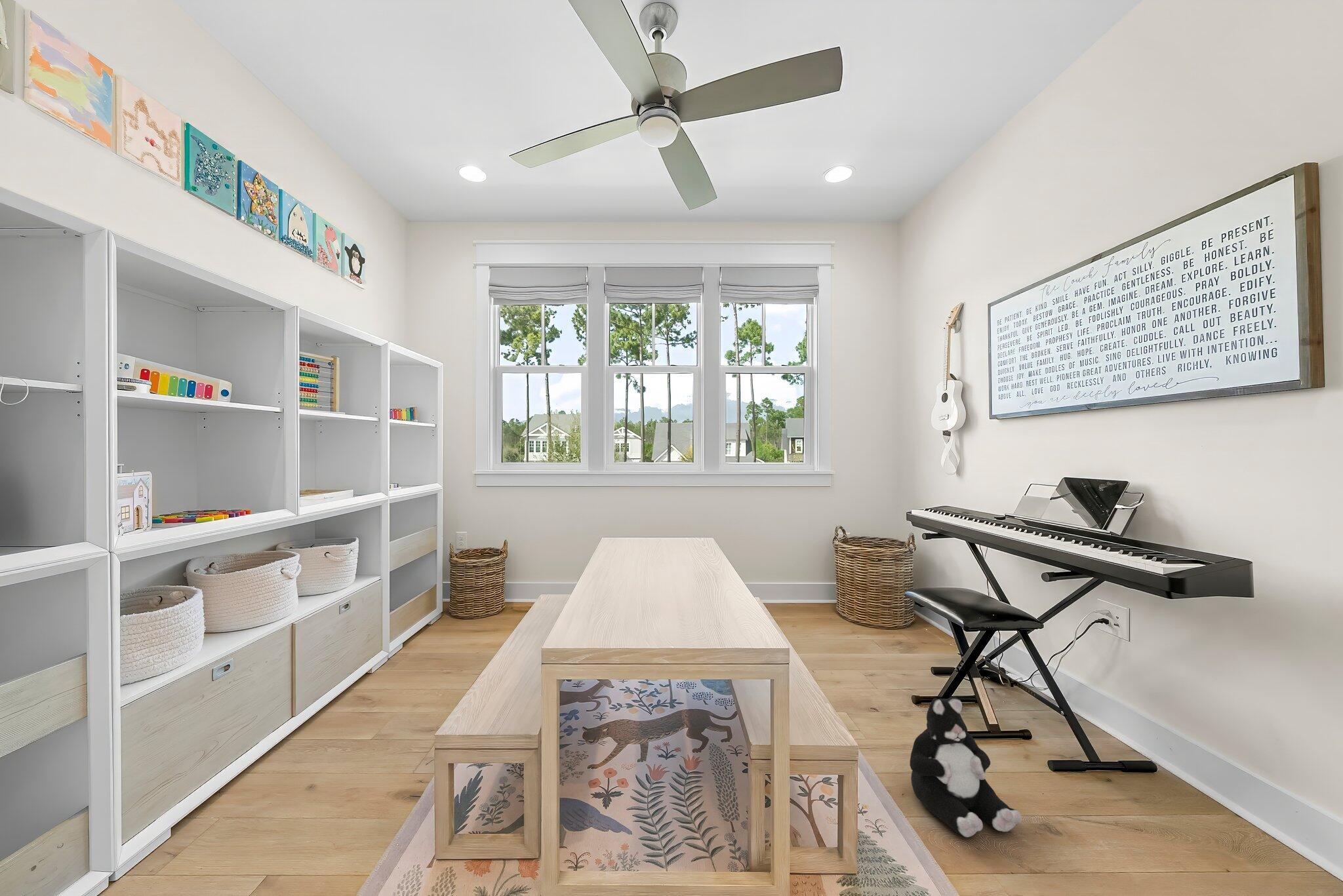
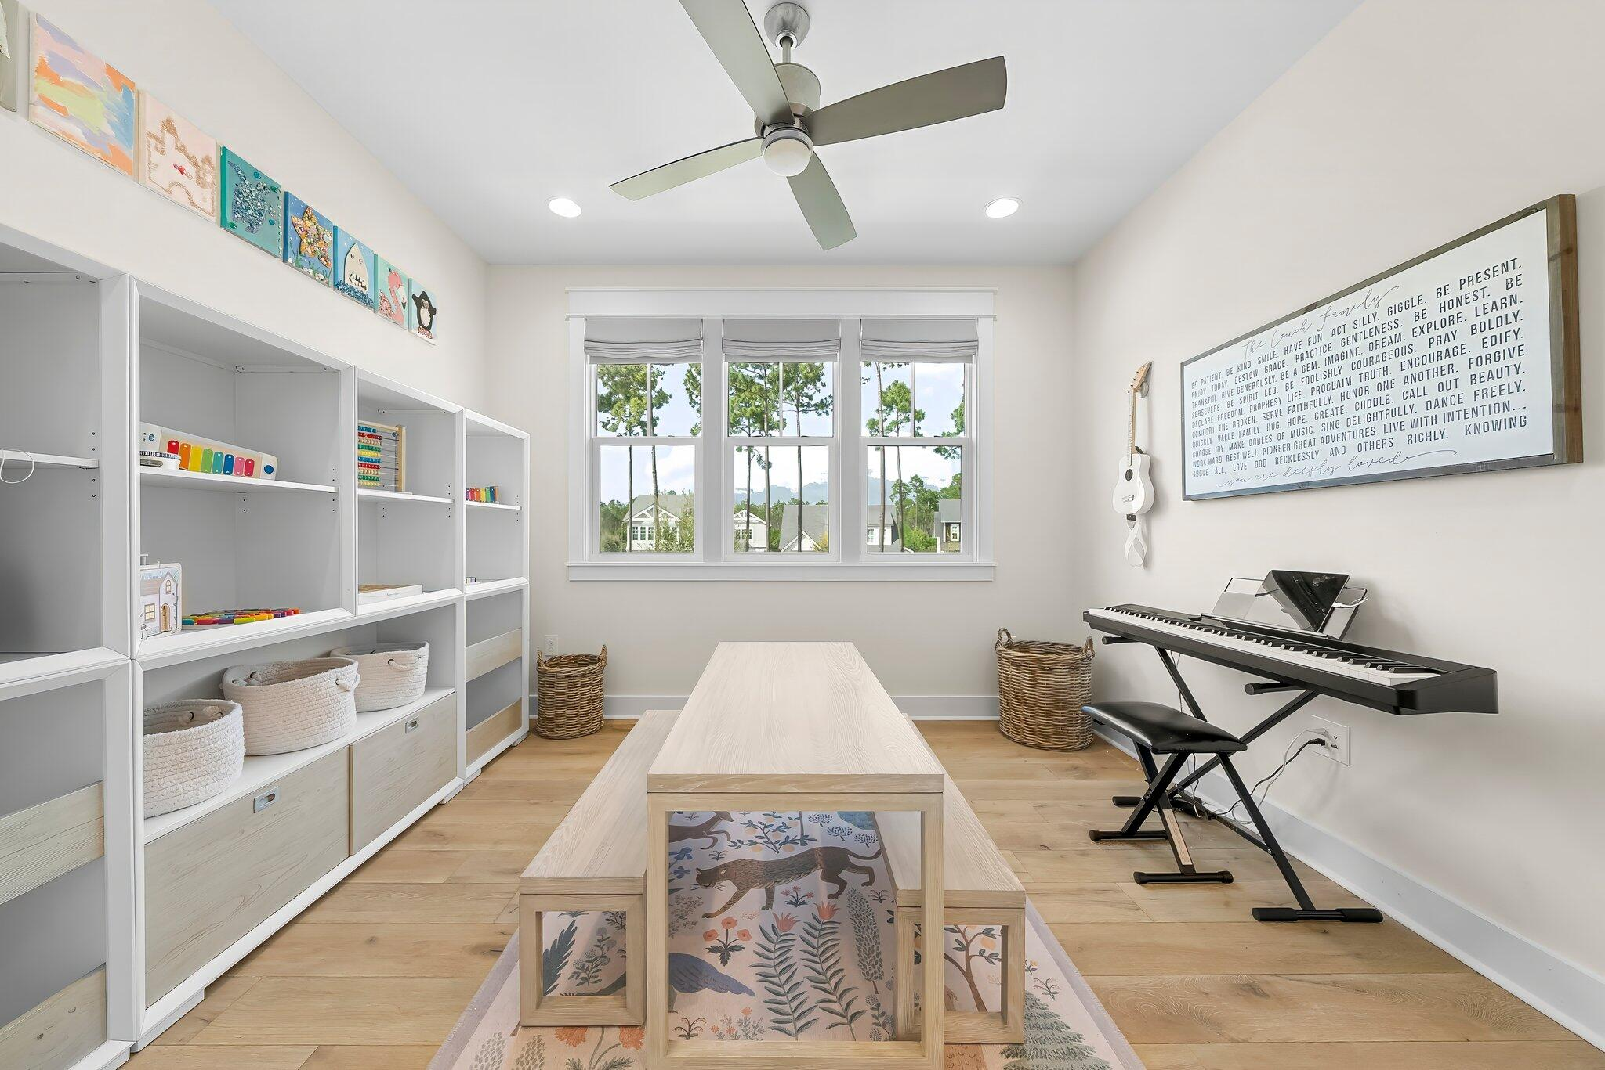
- plush toy [909,696,1022,838]
